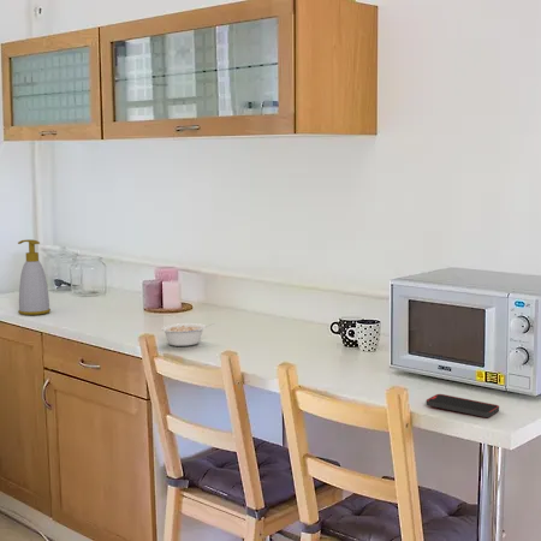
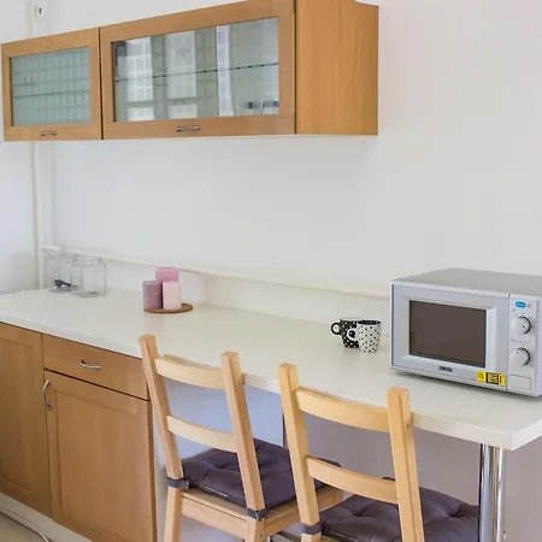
- legume [160,322,215,347]
- soap bottle [17,238,52,316]
- smartphone [426,393,500,418]
